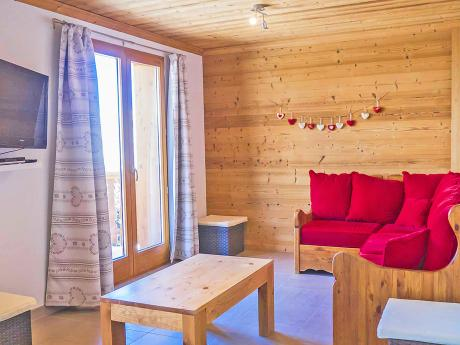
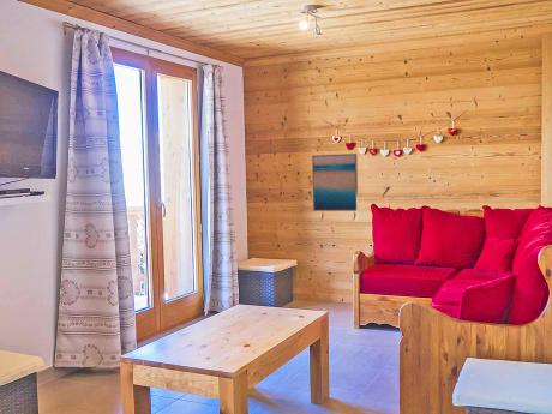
+ wall art [311,152,359,212]
